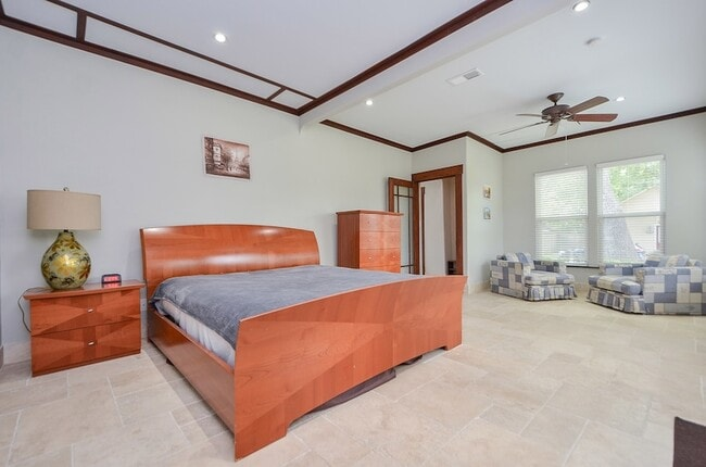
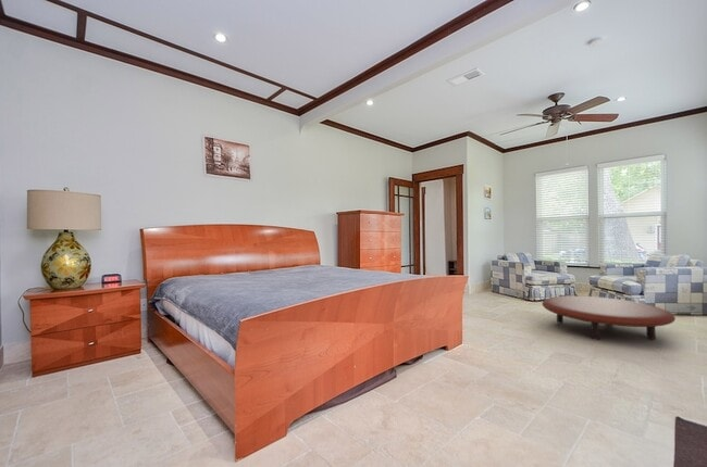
+ coffee table [541,295,677,341]
